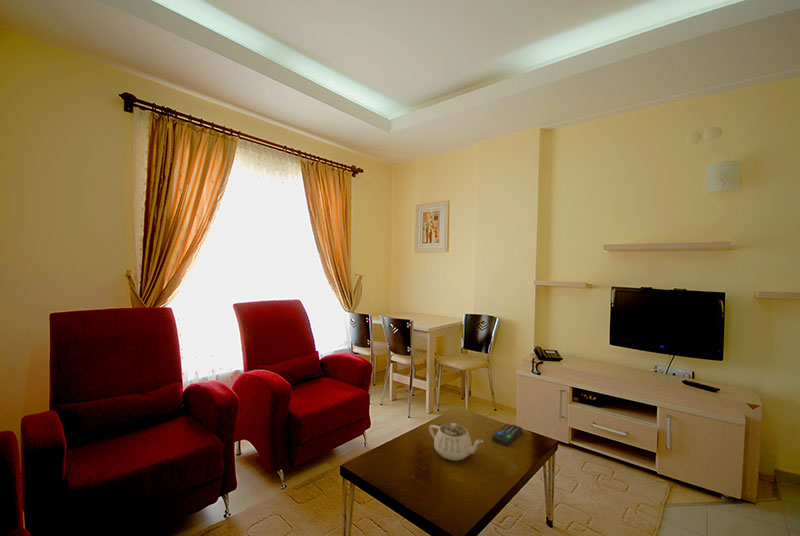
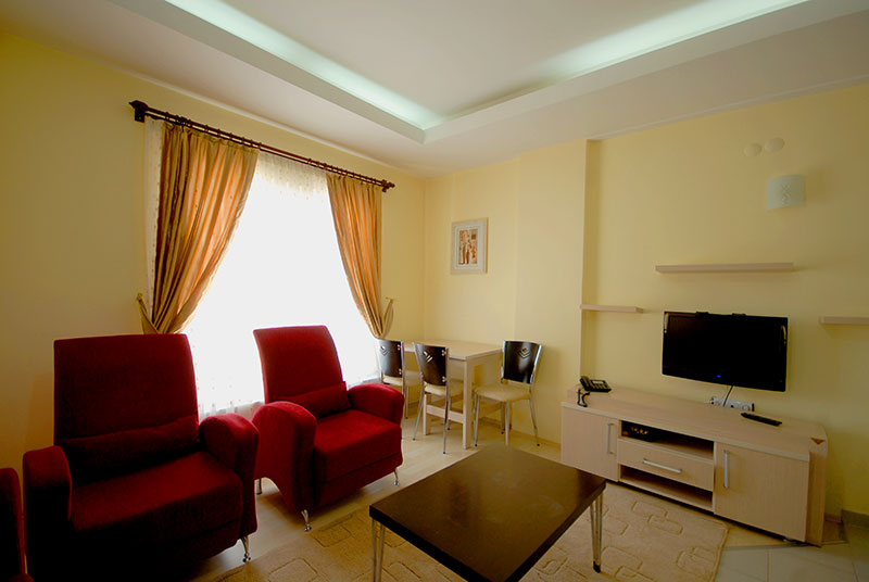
- teapot [428,422,484,462]
- remote control [491,422,523,447]
